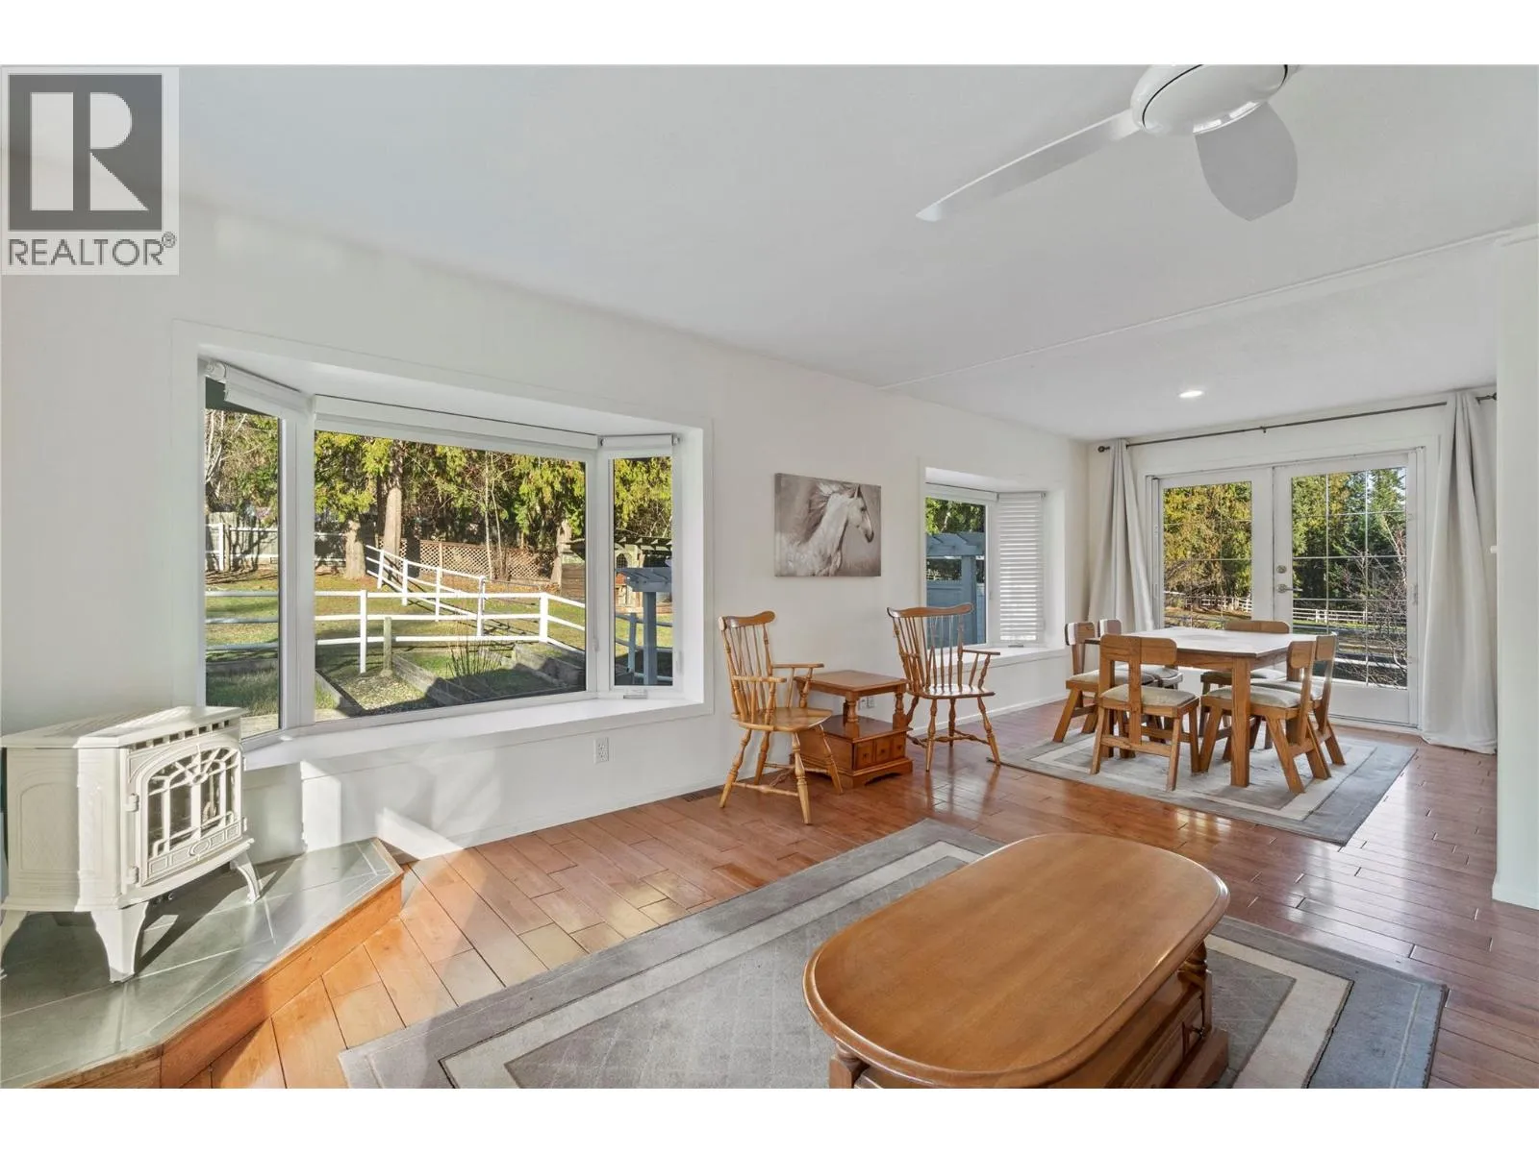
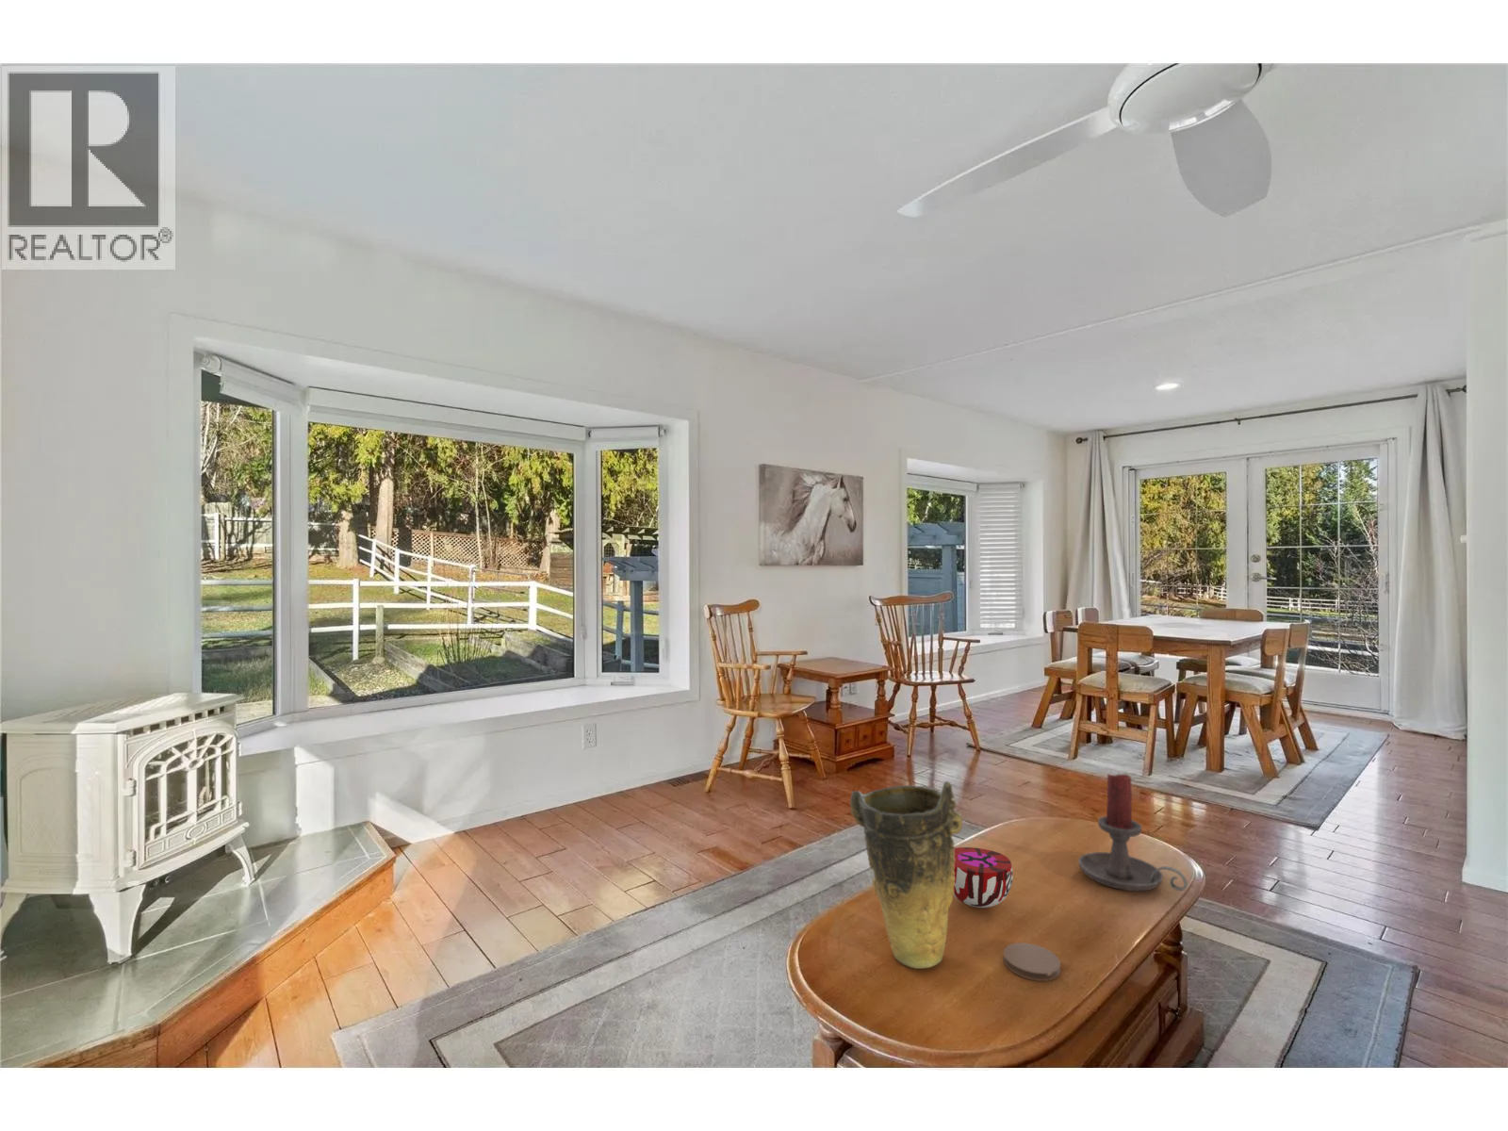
+ candle holder [1077,772,1189,891]
+ coaster [1003,942,1062,982]
+ decorative bowl [952,846,1013,909]
+ vase [849,781,963,969]
